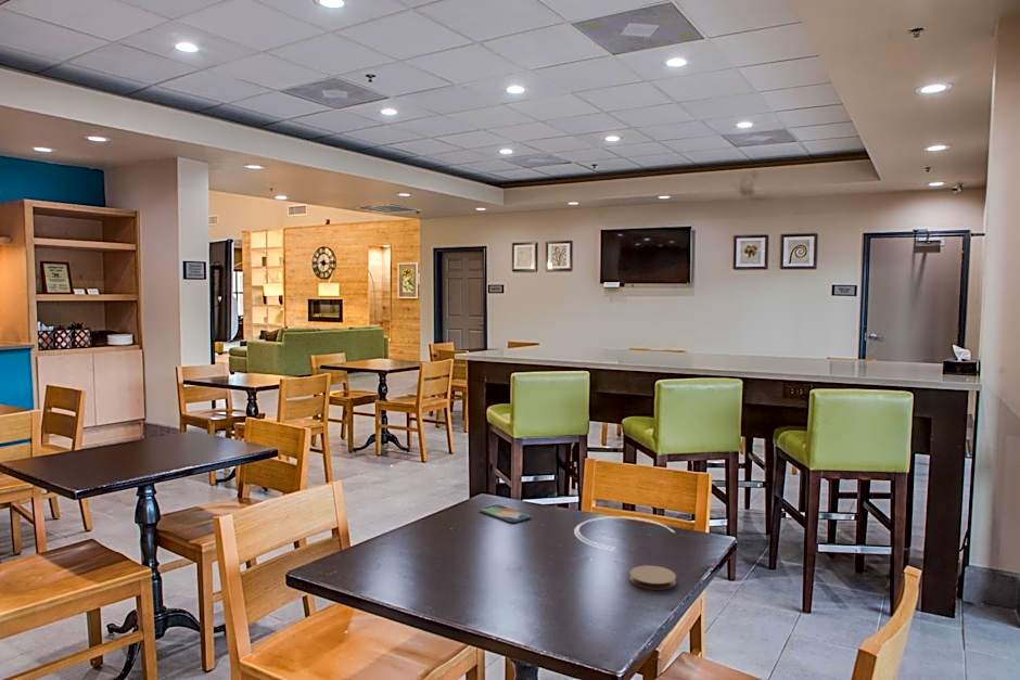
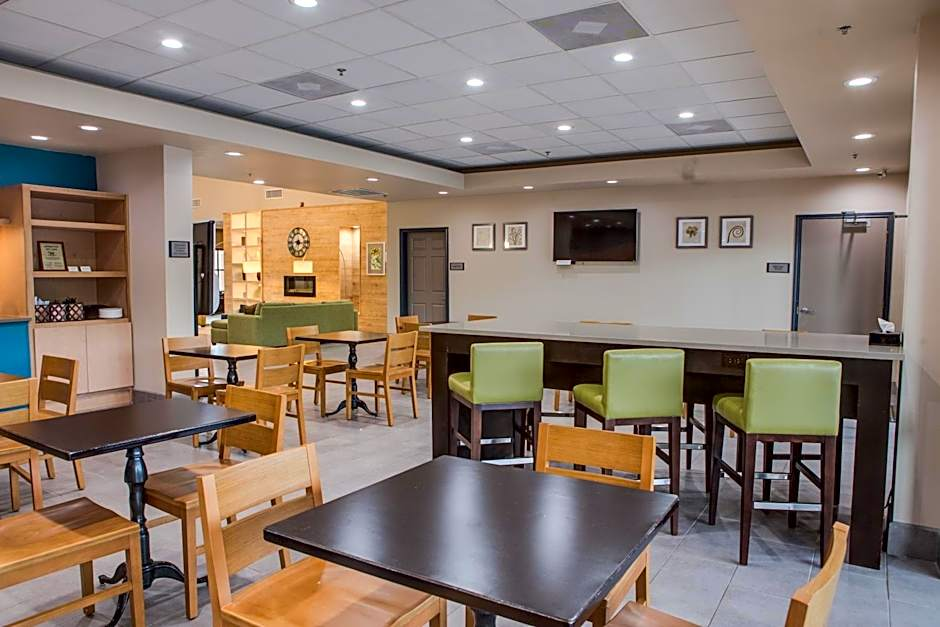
- coaster [628,565,677,591]
- plate [573,515,676,552]
- smartphone [479,503,533,524]
